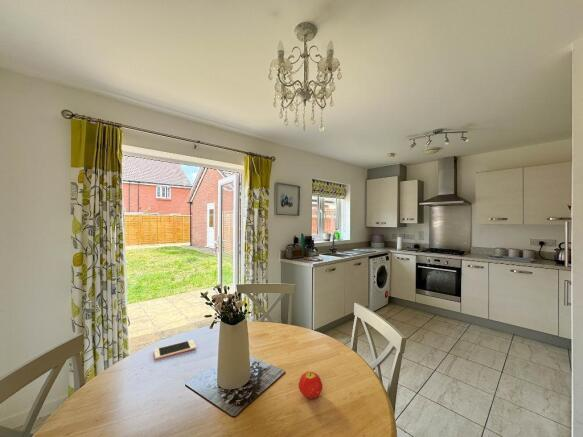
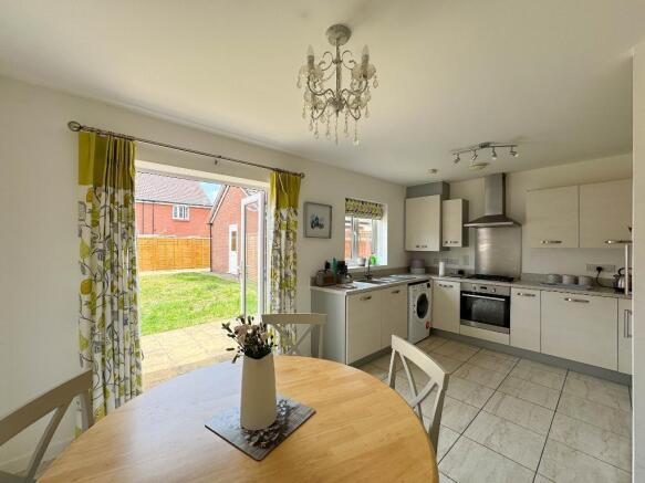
- cell phone [153,339,197,360]
- fruit [298,371,323,400]
